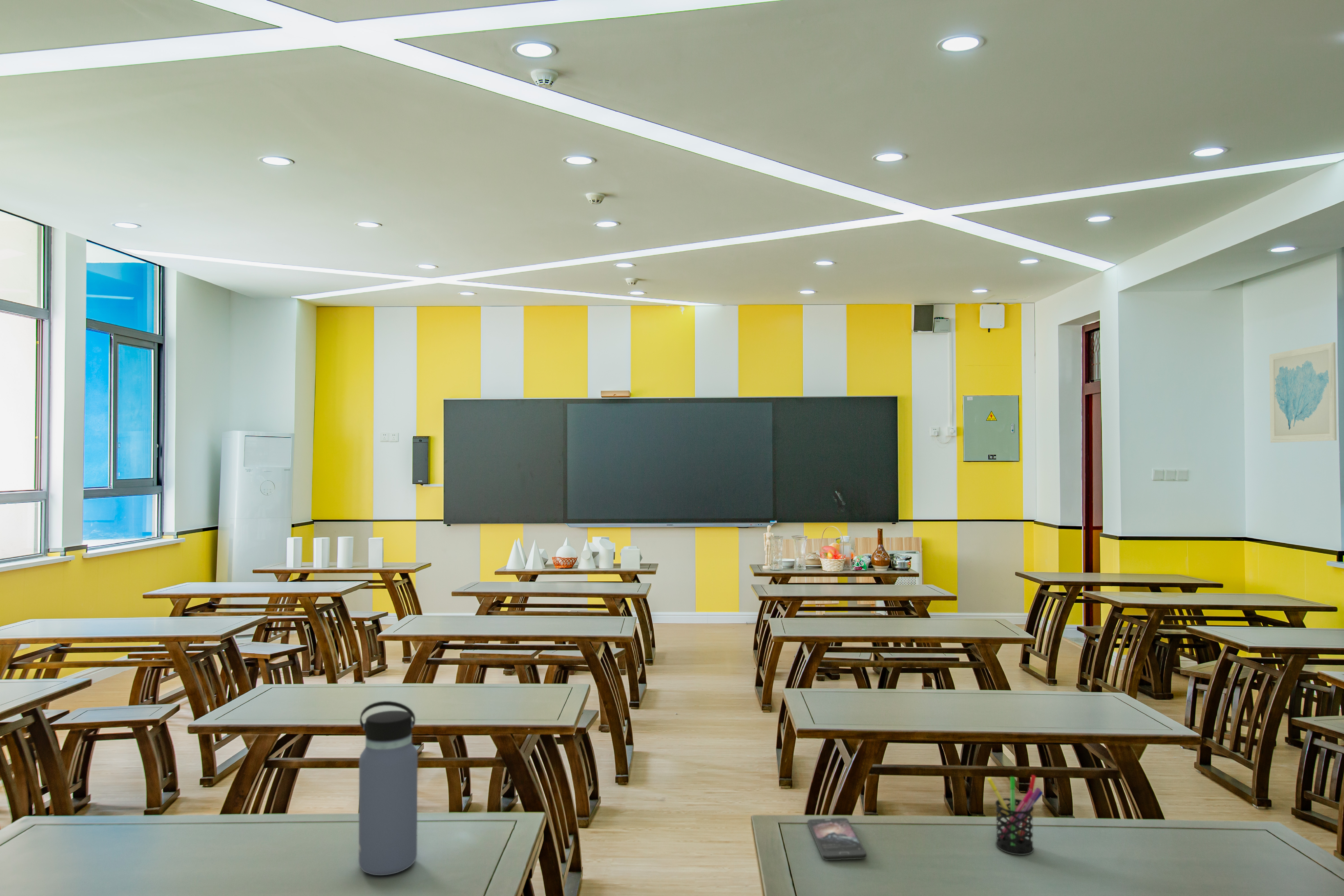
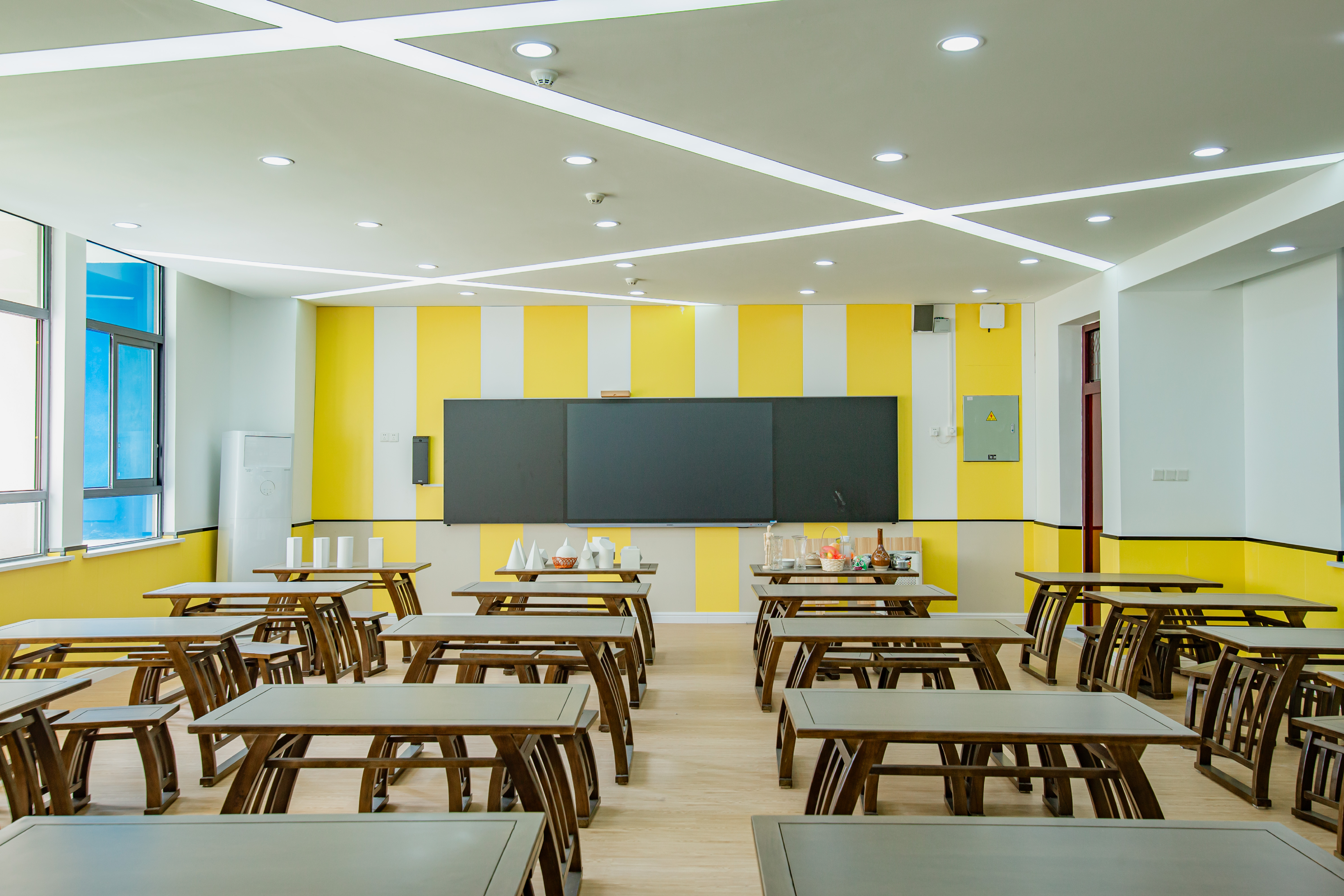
- wall art [1269,342,1337,443]
- smartphone [807,818,867,861]
- pen holder [987,775,1043,855]
- water bottle [358,701,418,876]
